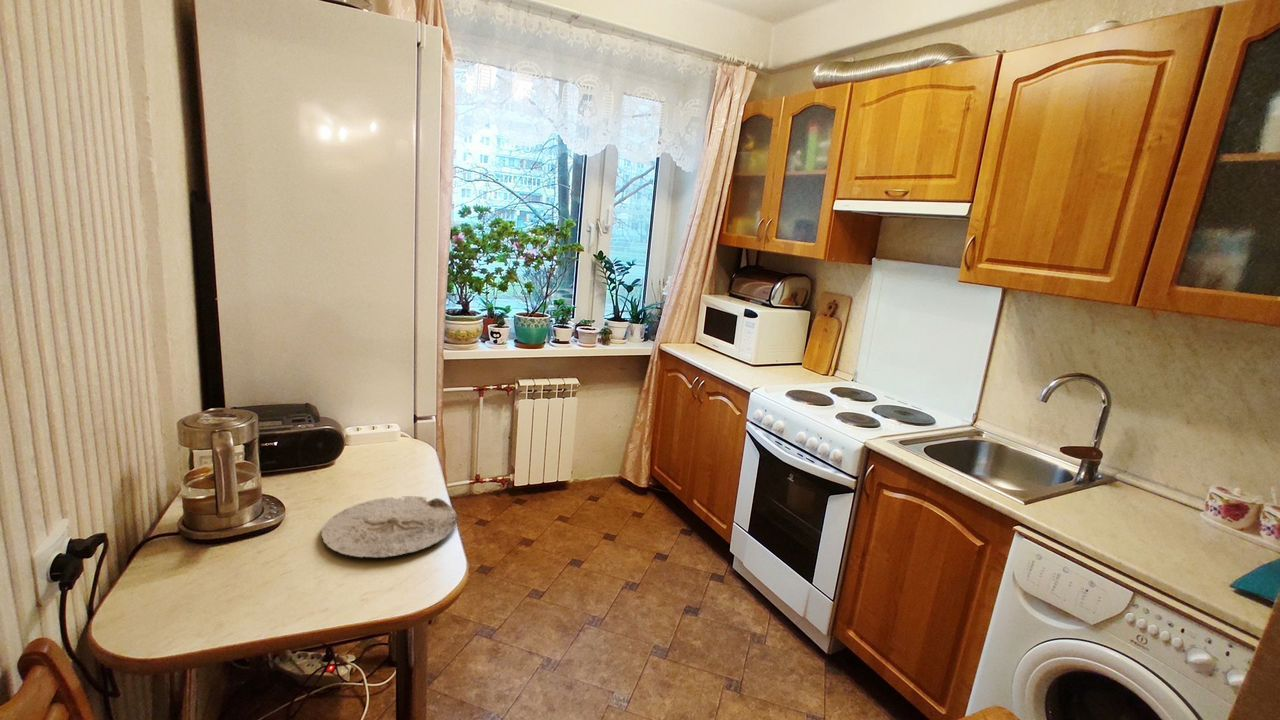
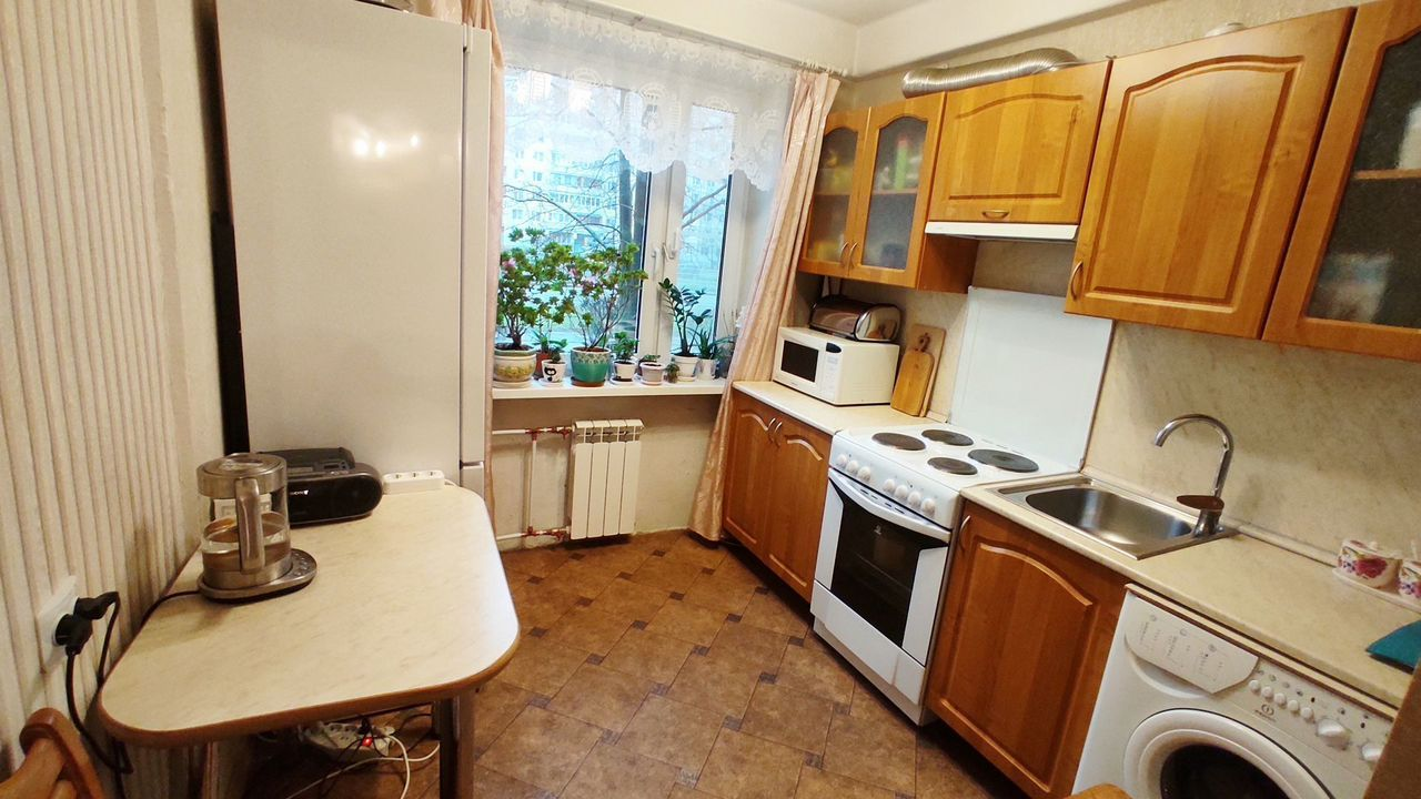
- plate [320,495,458,558]
